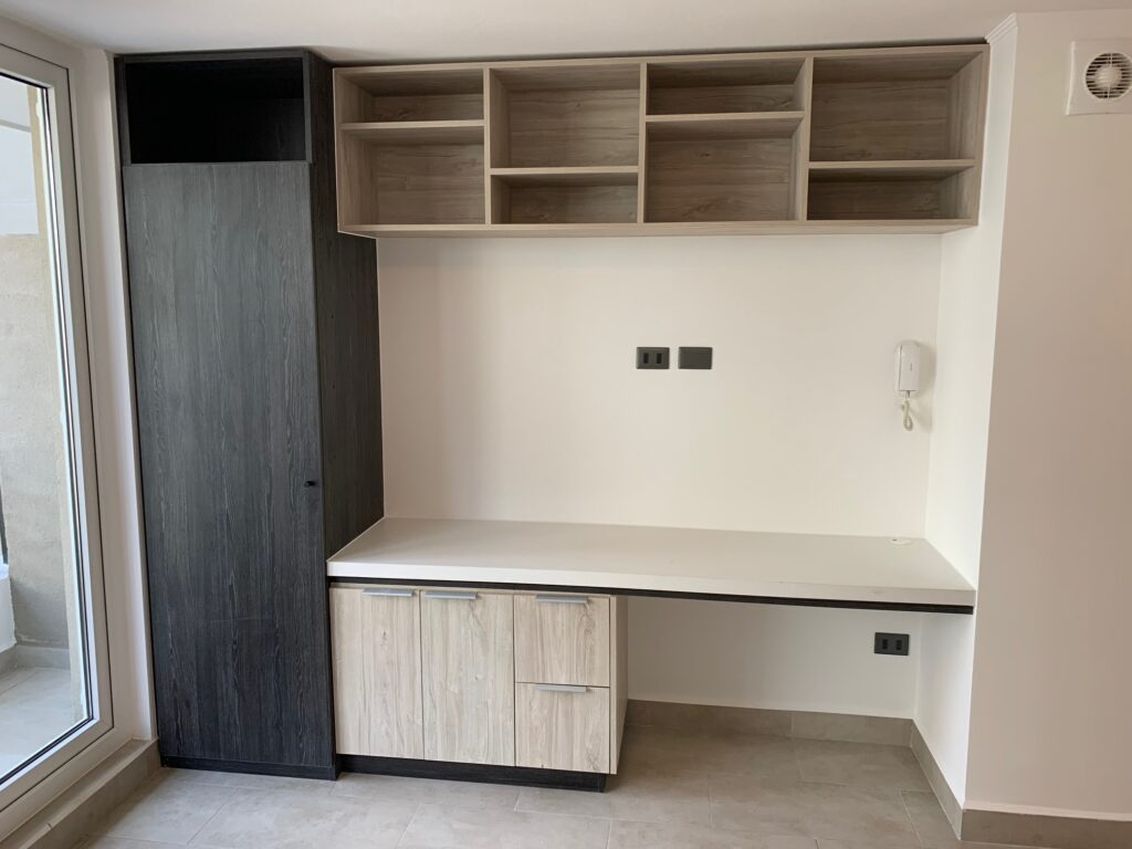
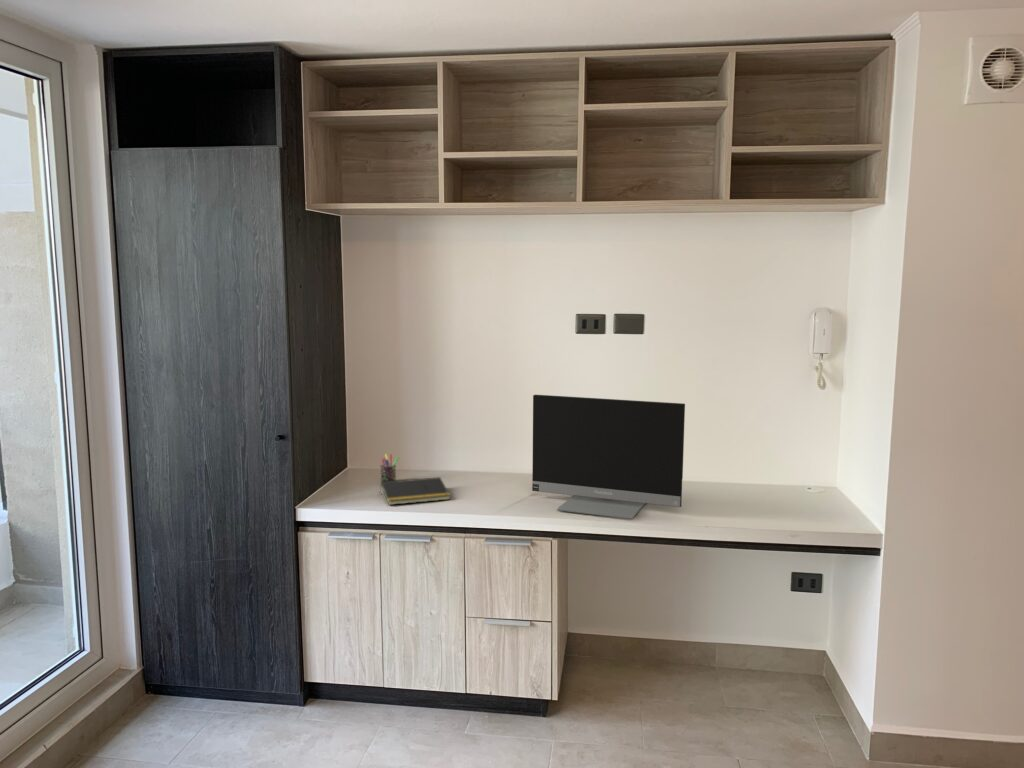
+ pen holder [380,453,400,482]
+ monitor [531,394,686,520]
+ notepad [378,476,452,506]
